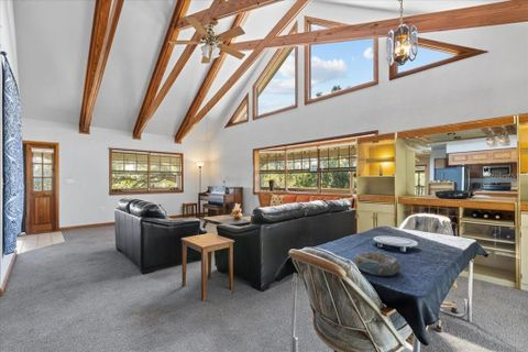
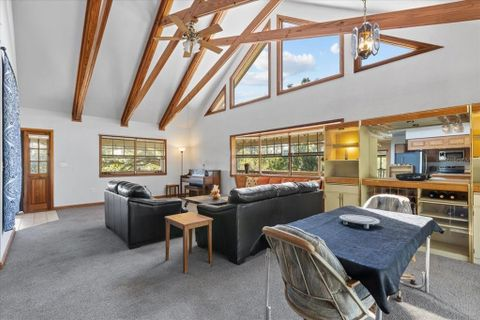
- decorative bowl [353,251,402,277]
